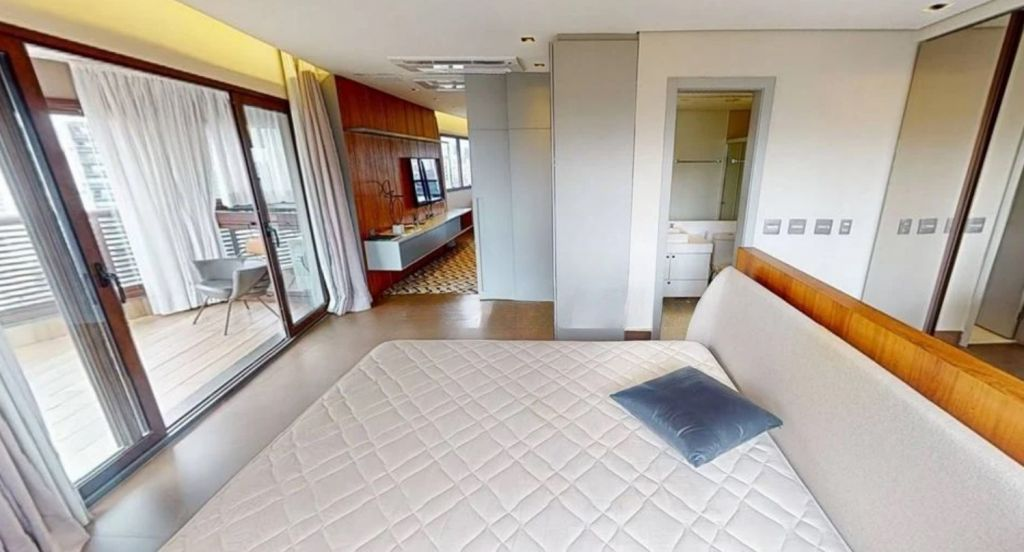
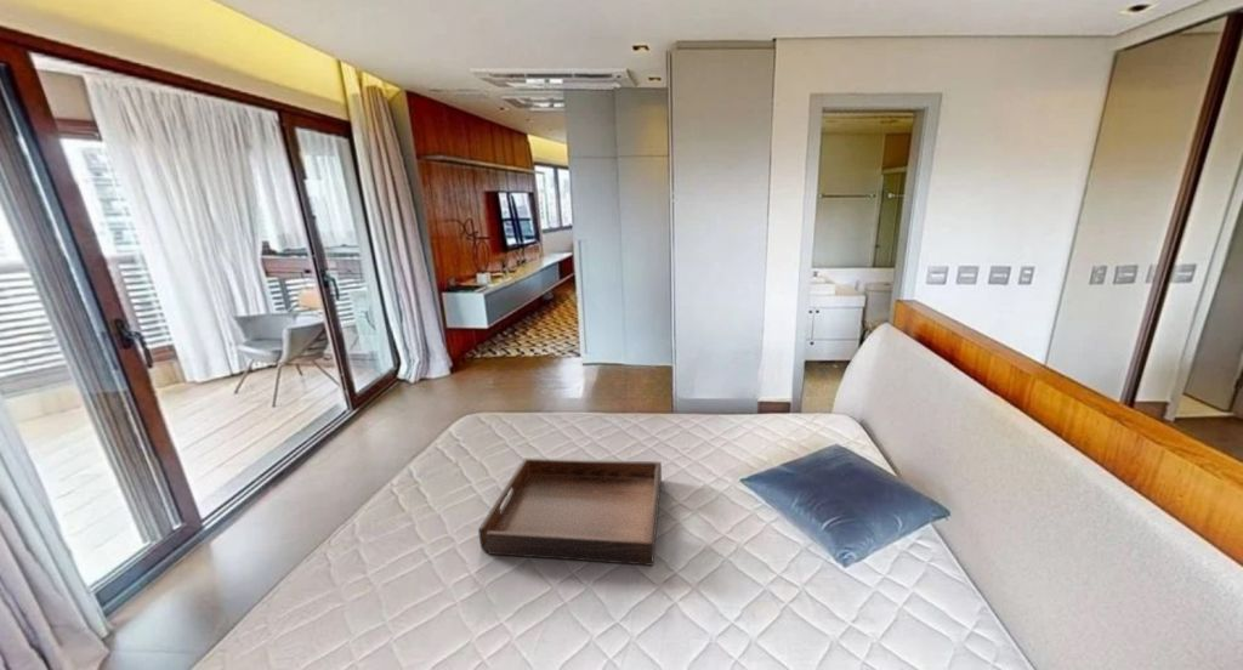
+ serving tray [477,456,663,567]
